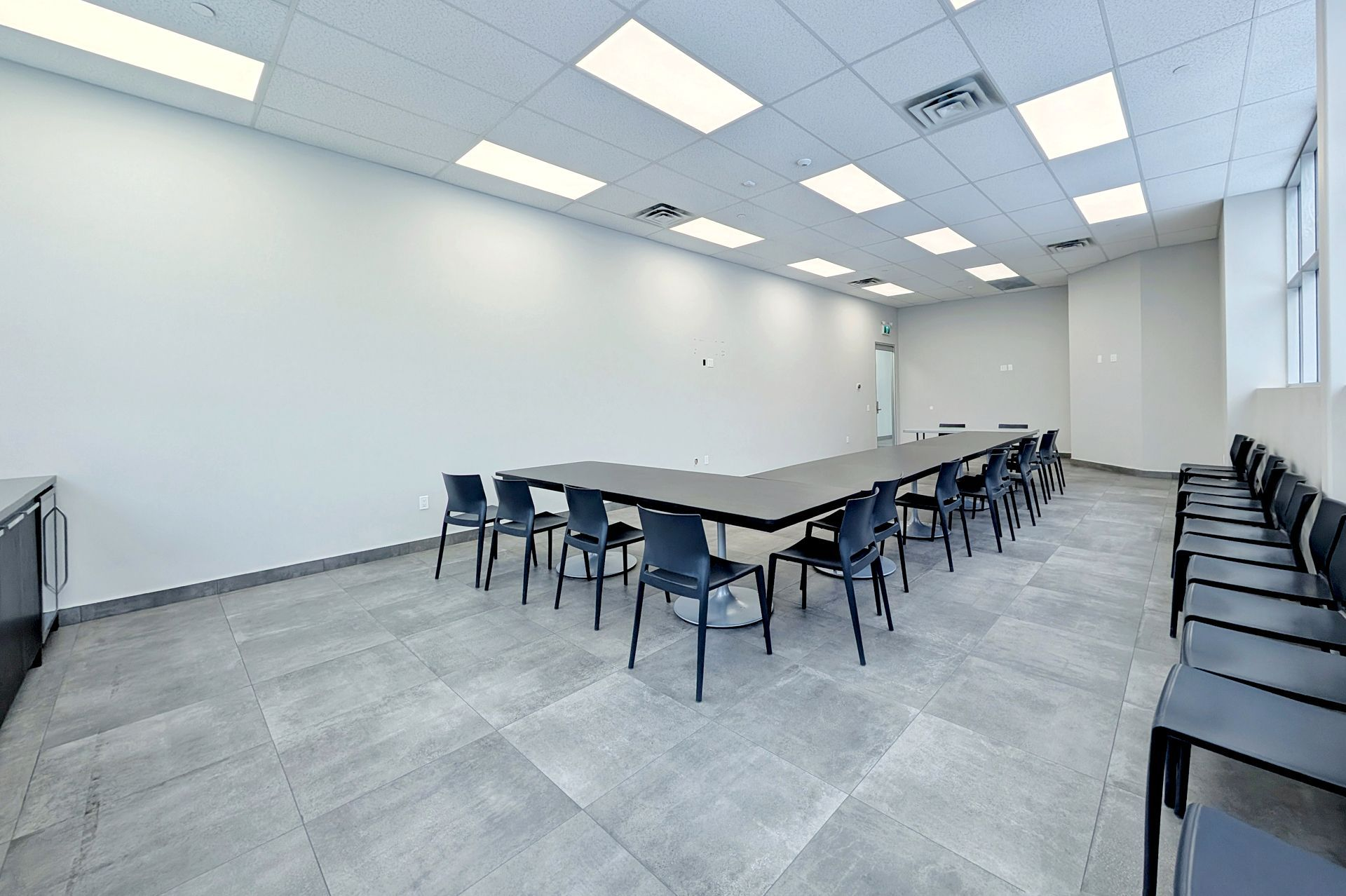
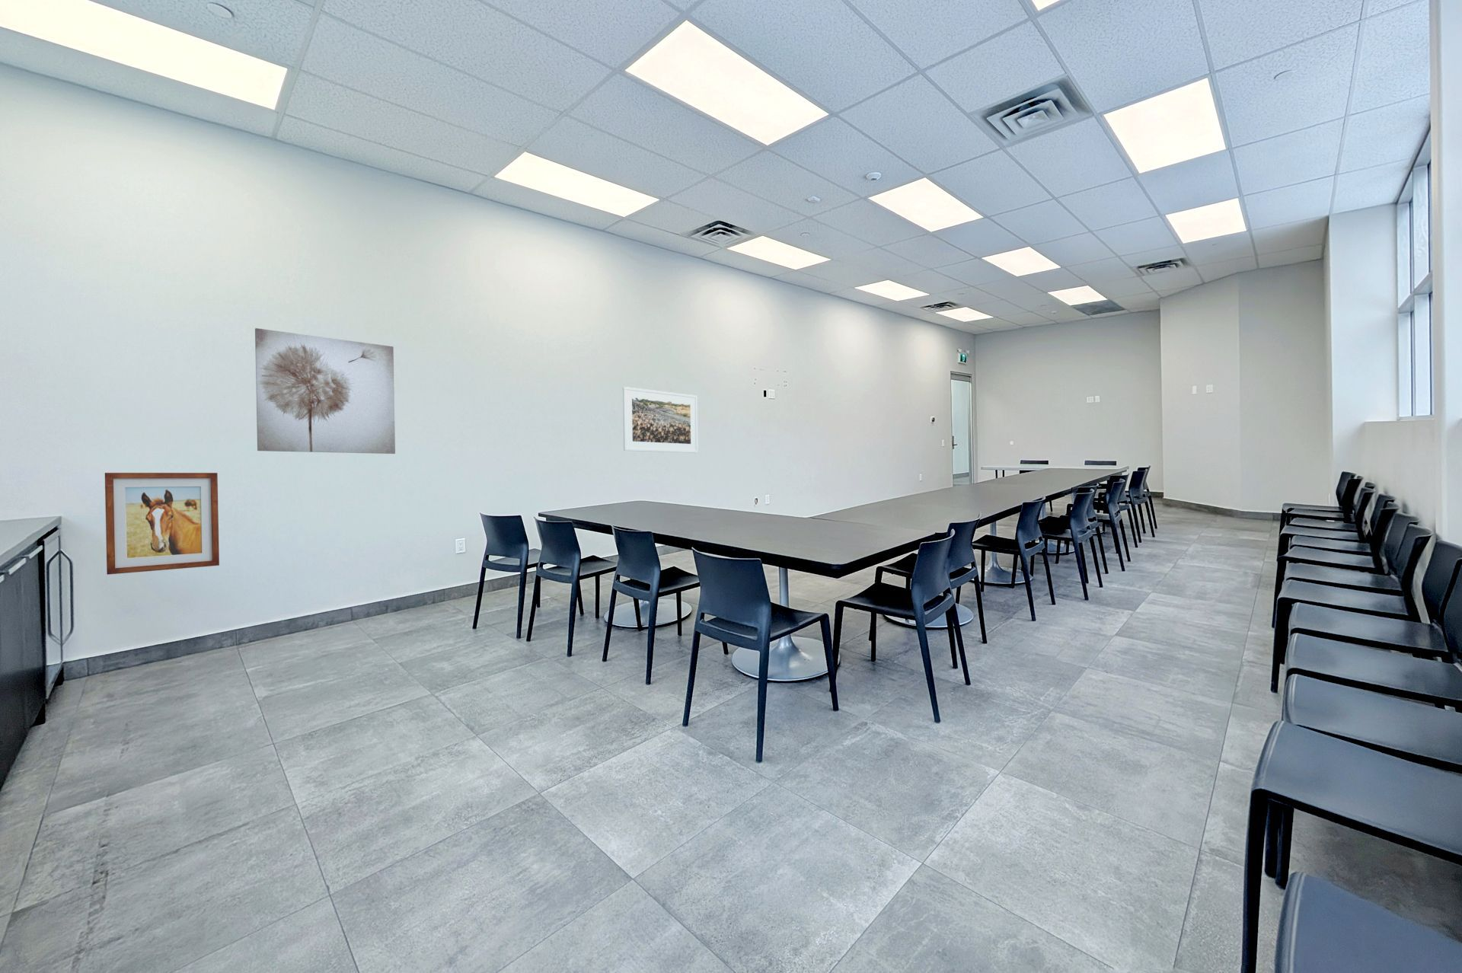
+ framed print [622,386,700,454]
+ wall art [104,472,220,576]
+ wall art [254,327,396,455]
